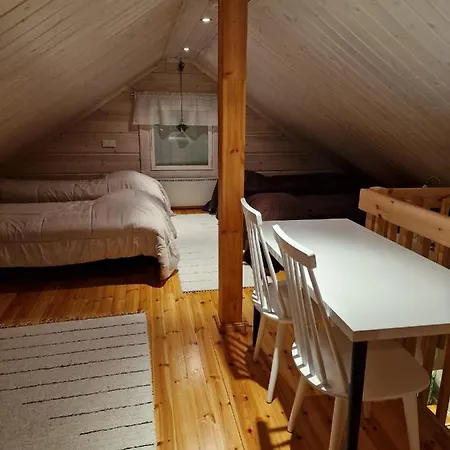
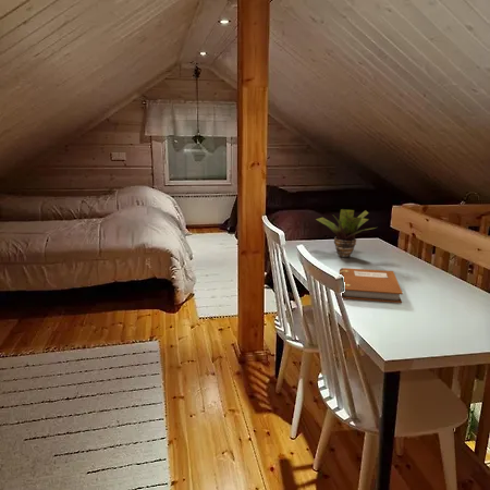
+ potted plant [315,208,377,259]
+ notebook [339,267,404,304]
